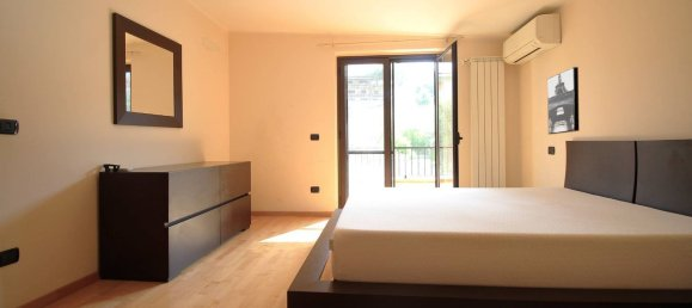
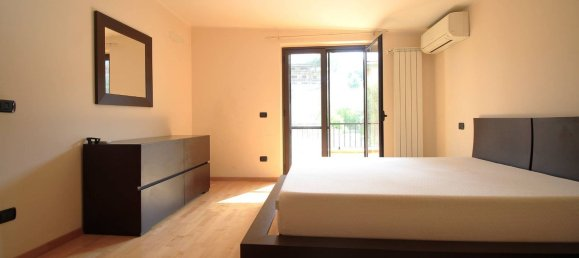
- wall art [546,66,581,136]
